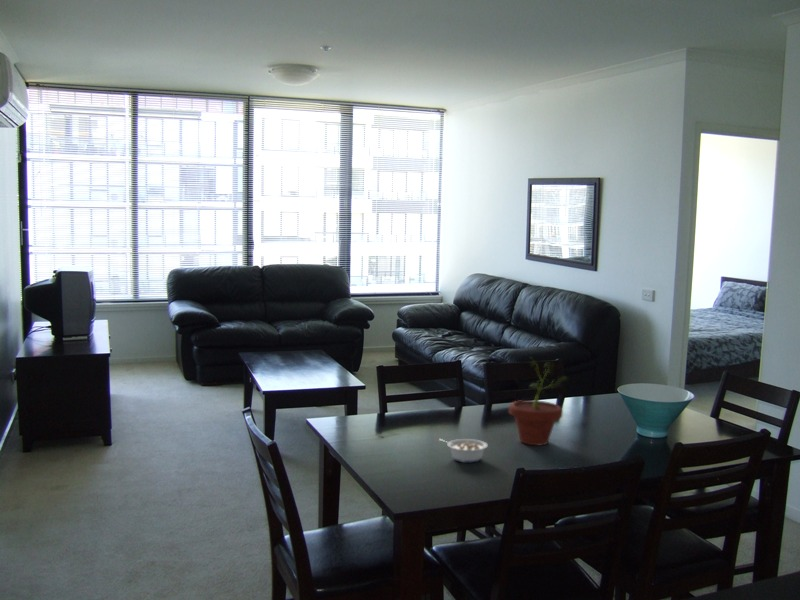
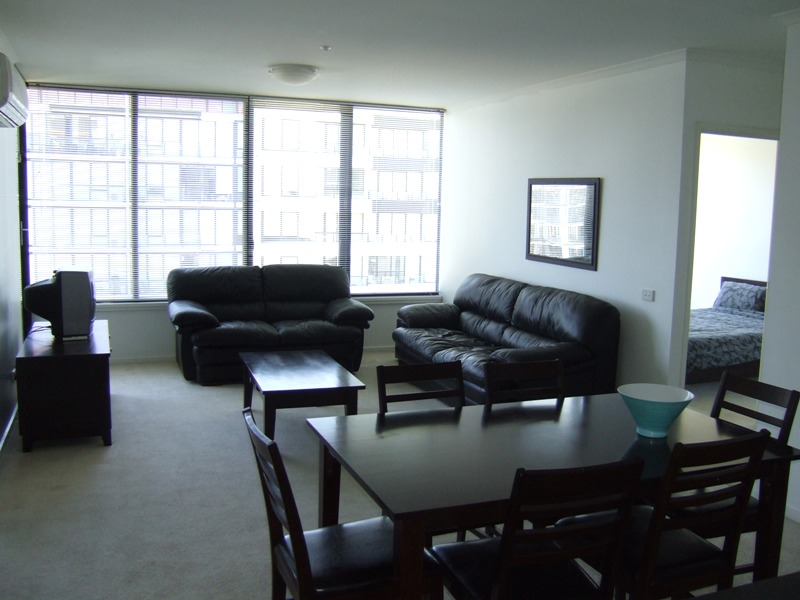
- legume [438,438,489,463]
- potted plant [508,356,570,446]
